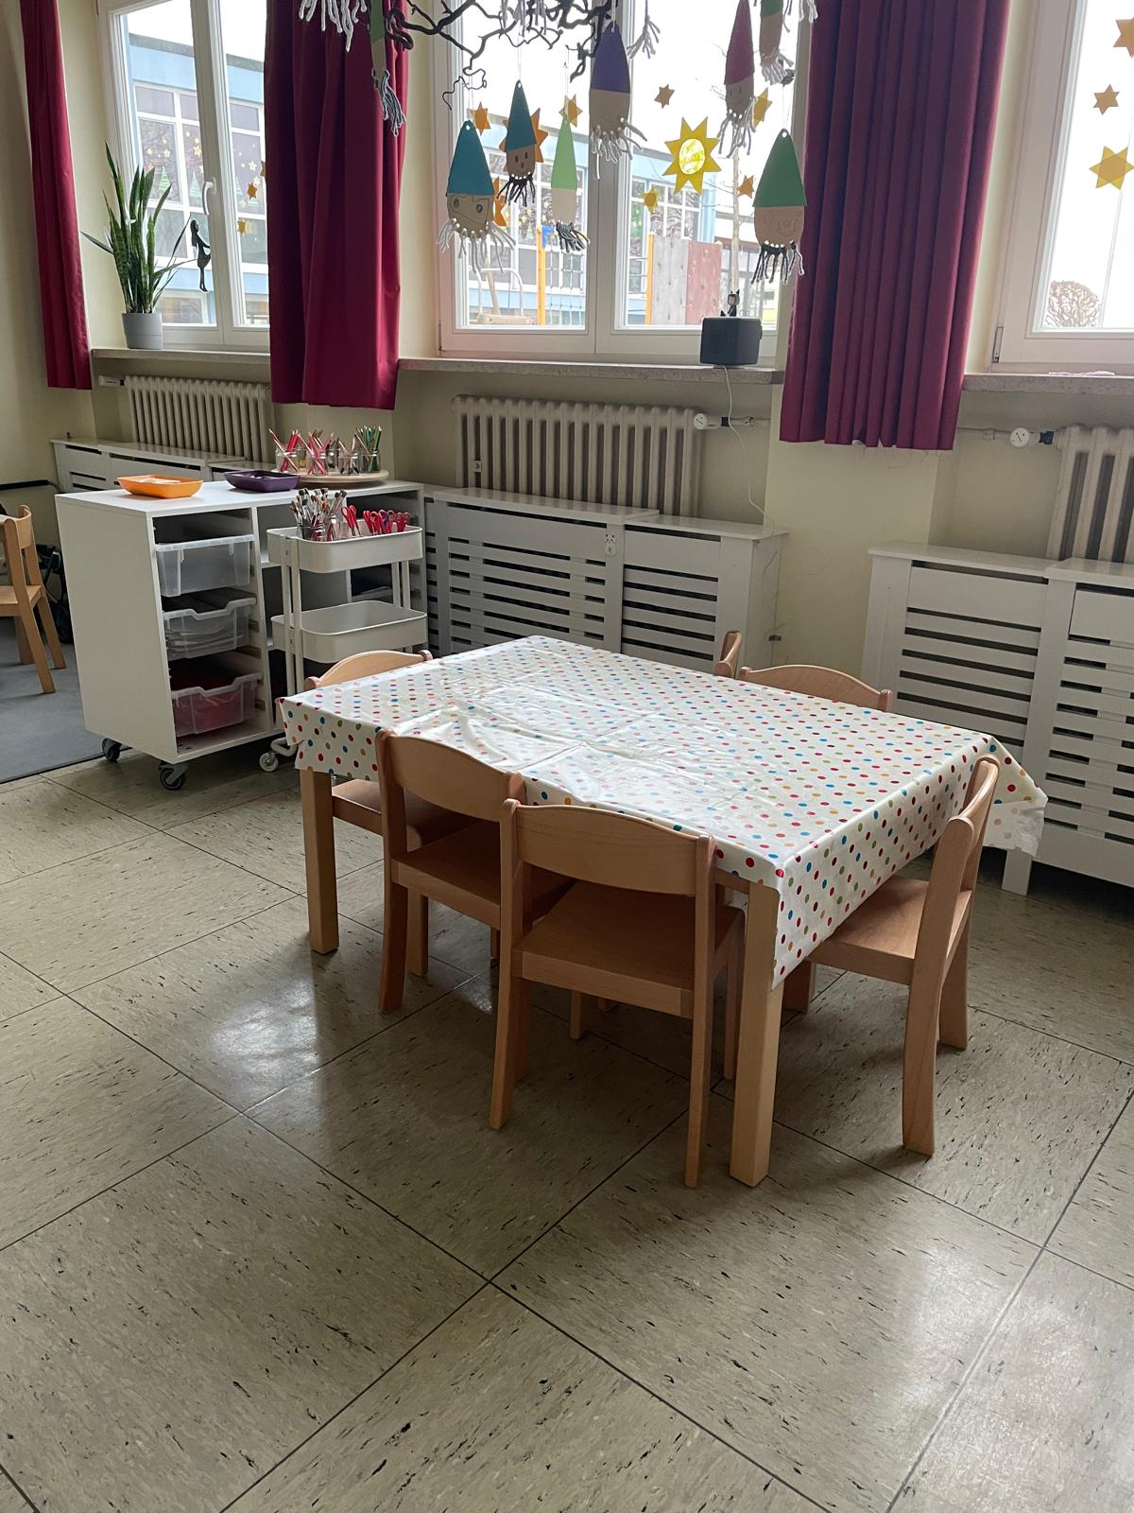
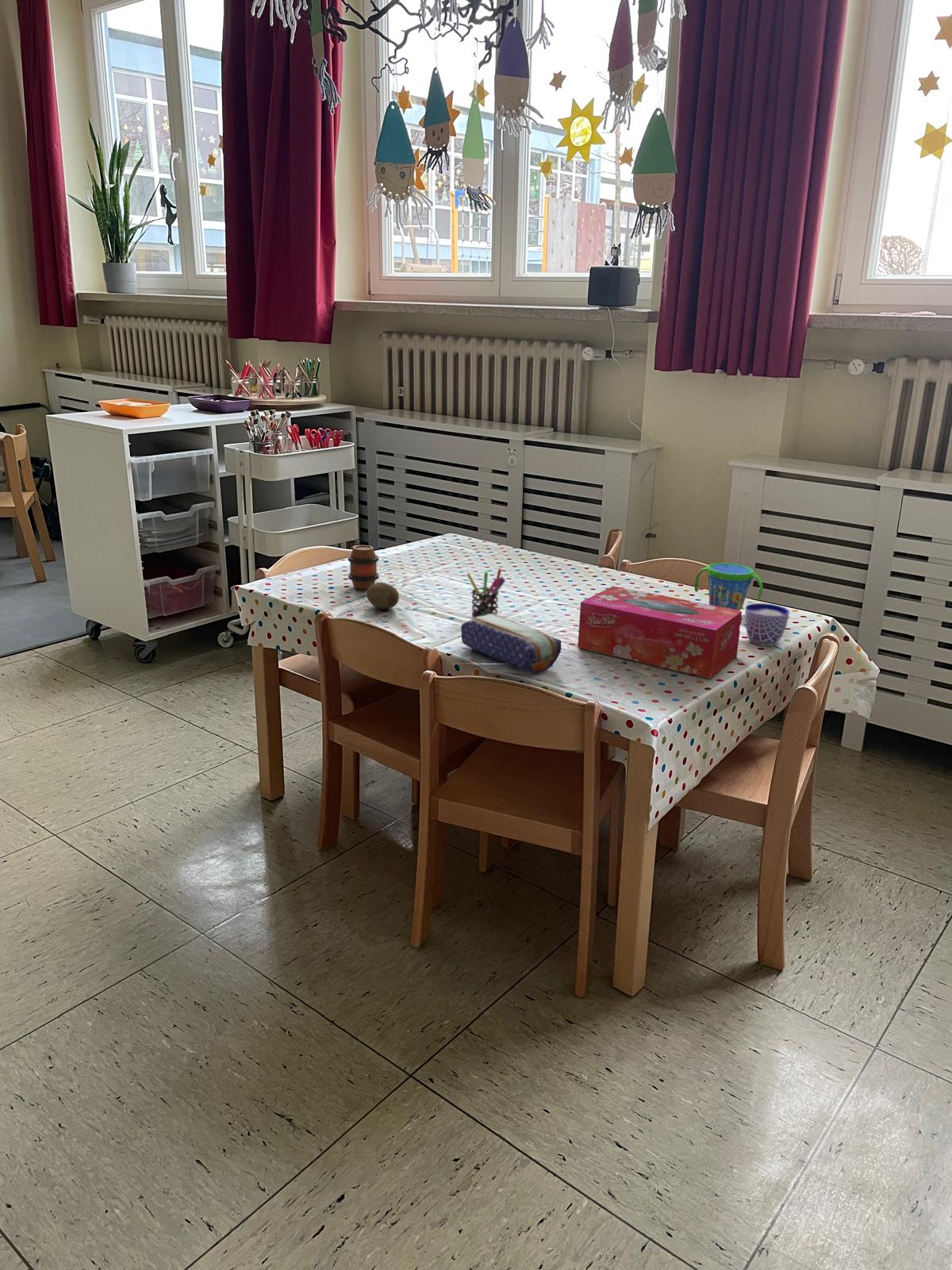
+ snack cup [693,562,763,610]
+ pencil case [460,614,562,674]
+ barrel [347,545,379,590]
+ tissue box [577,586,743,679]
+ fruit [366,582,400,610]
+ cup [740,602,790,647]
+ pen holder [466,568,506,619]
